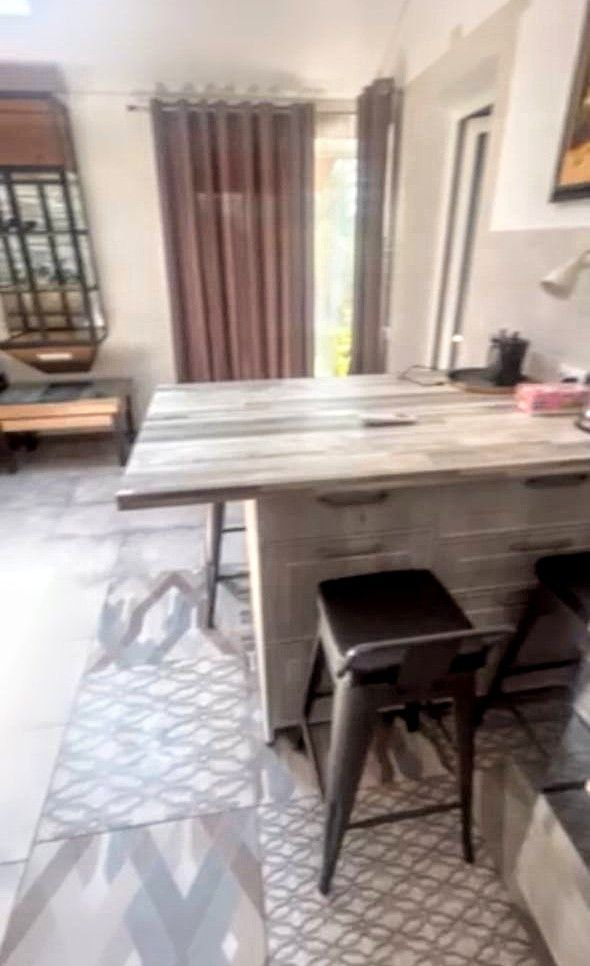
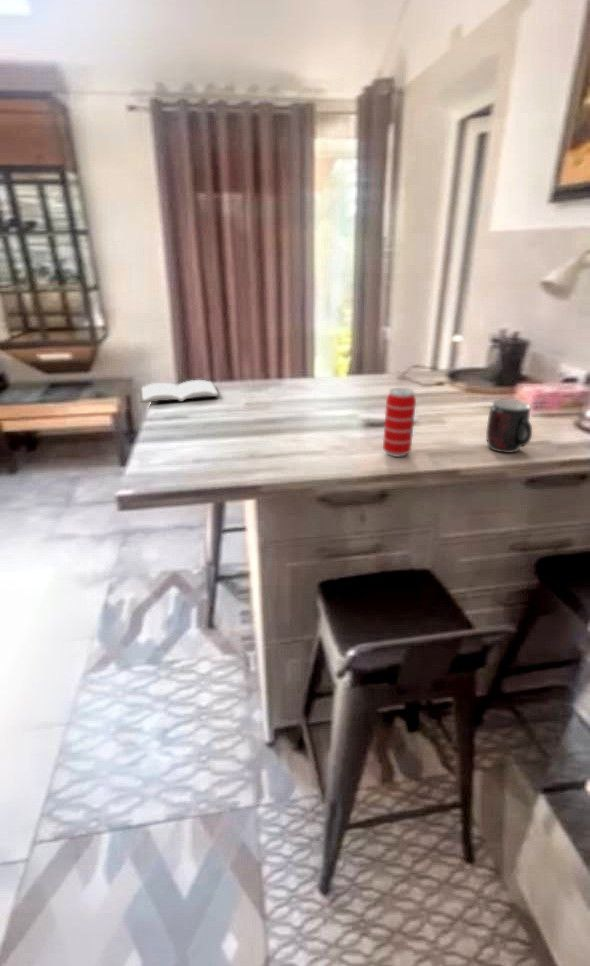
+ book [139,379,221,404]
+ beverage can [382,387,417,458]
+ mug [485,399,533,454]
